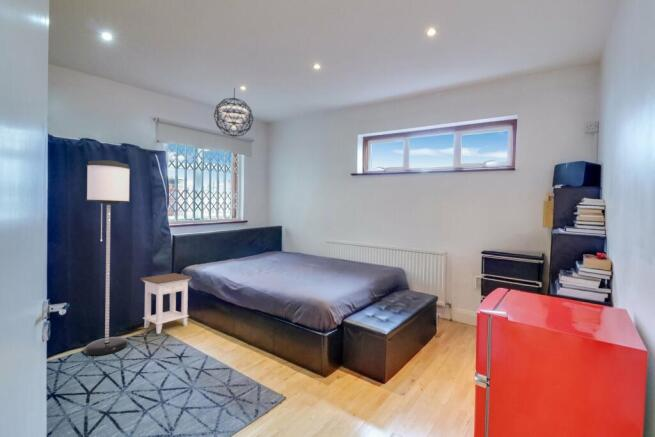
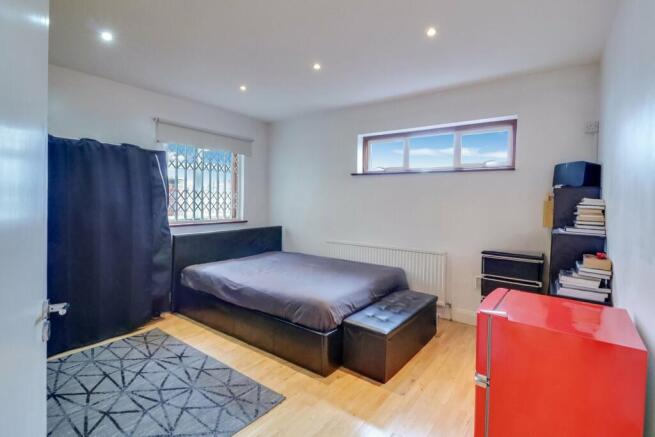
- nightstand [140,272,193,335]
- pendant light [213,87,254,138]
- floor lamp [83,159,132,356]
